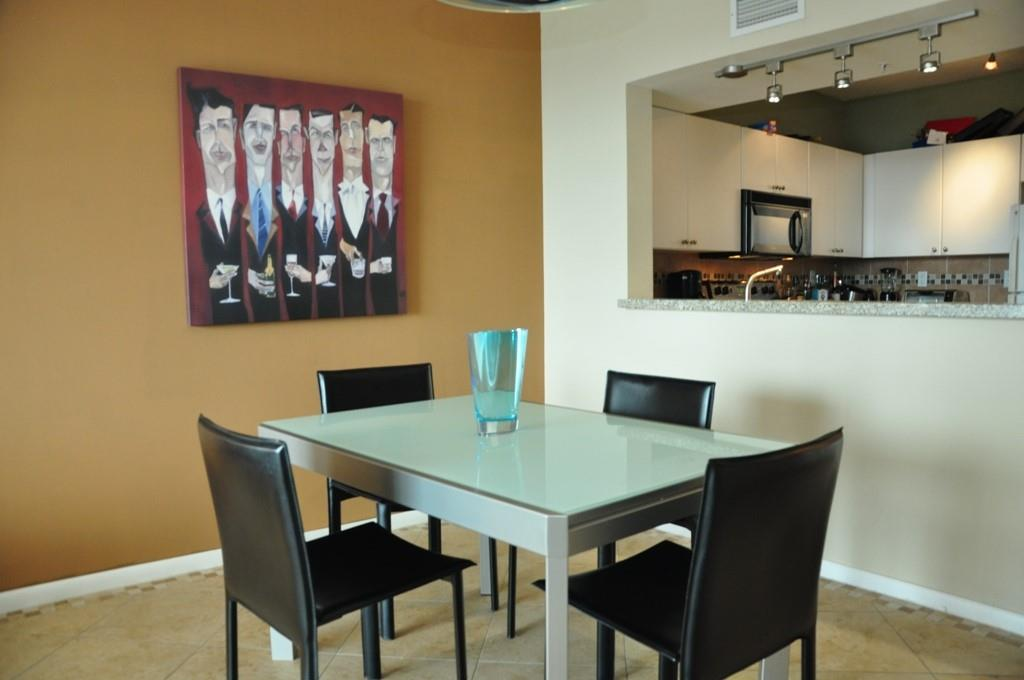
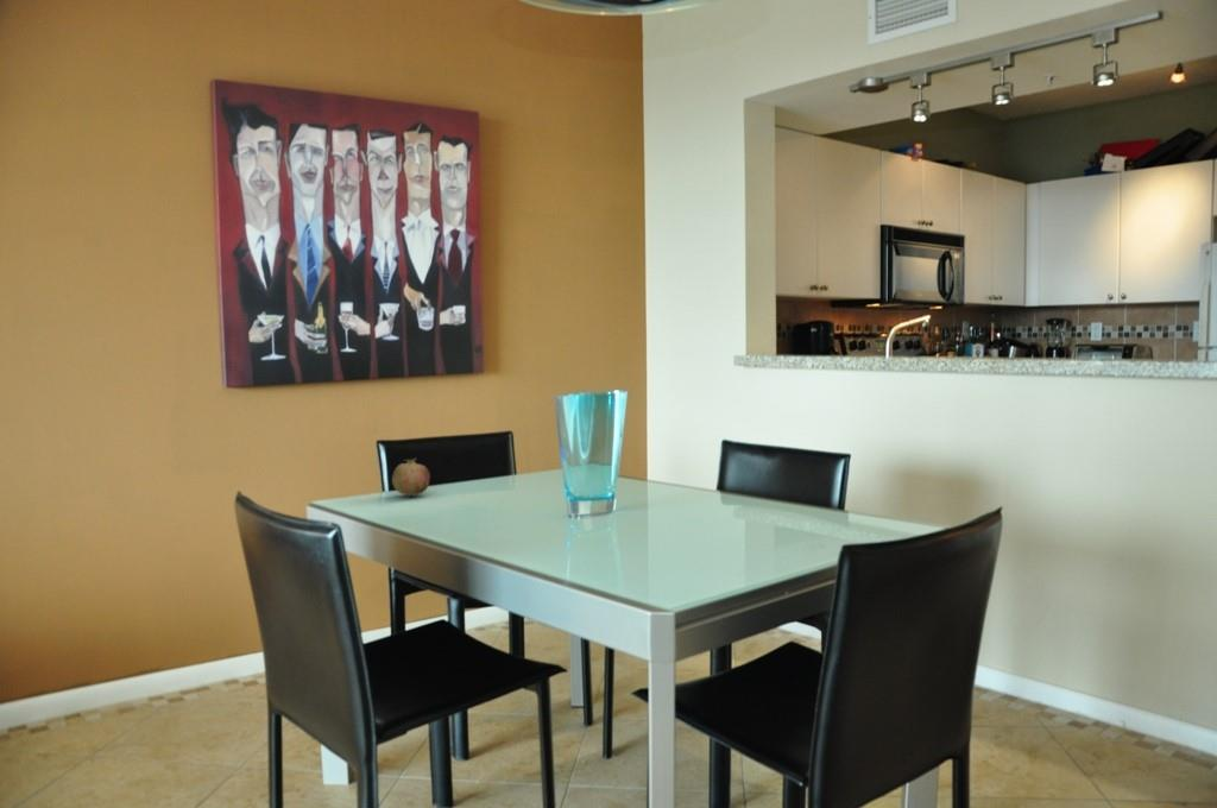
+ fruit [391,457,431,498]
